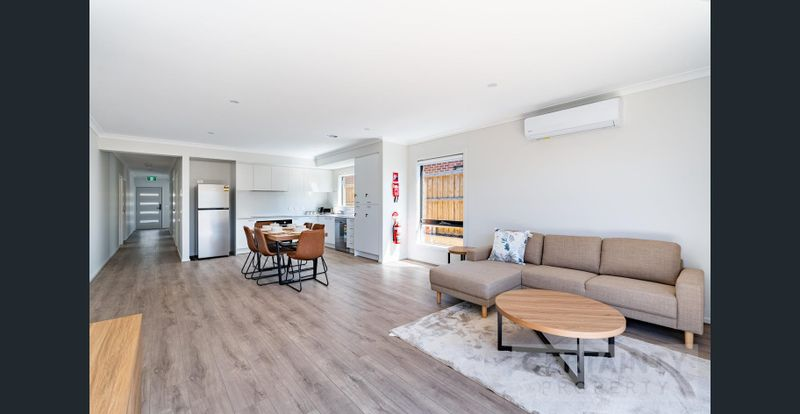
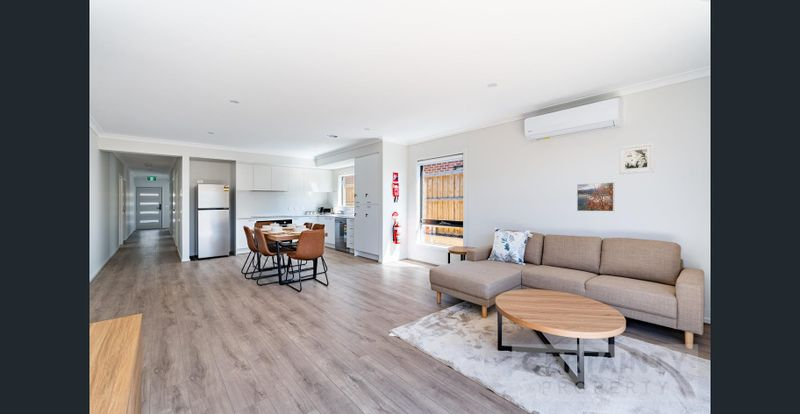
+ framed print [576,181,615,212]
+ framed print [618,142,655,175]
